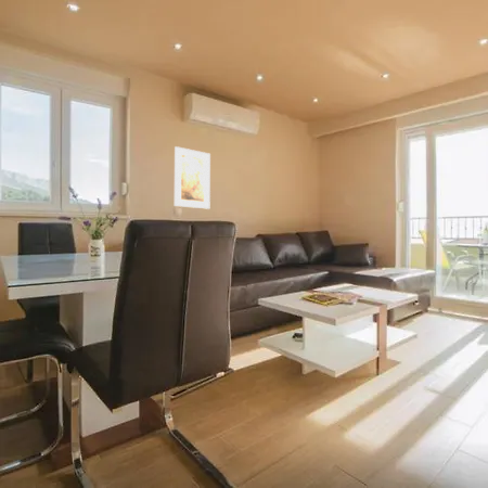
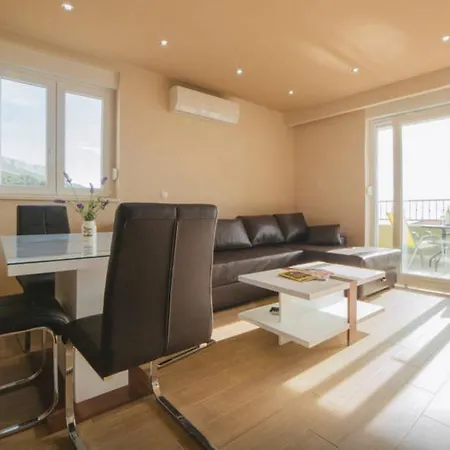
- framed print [174,145,211,210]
